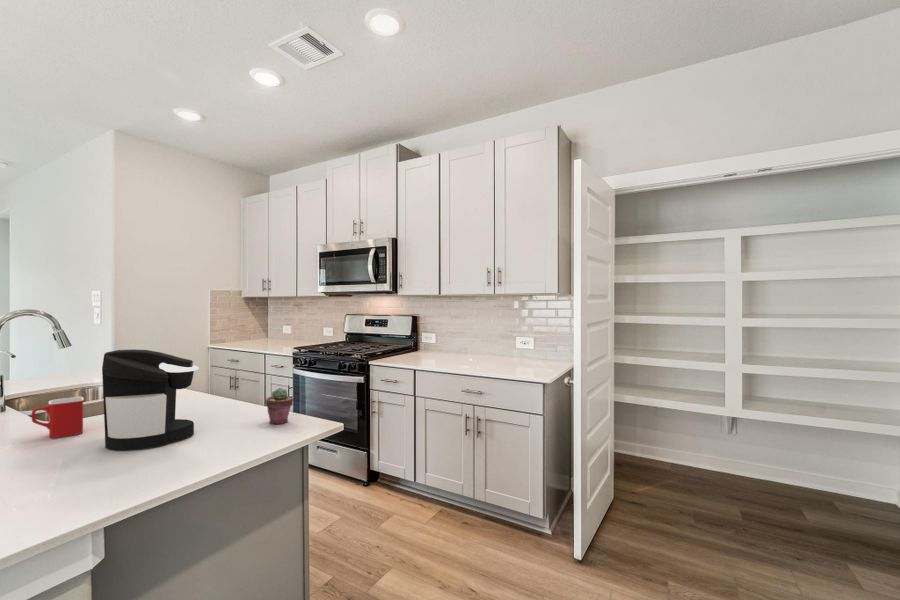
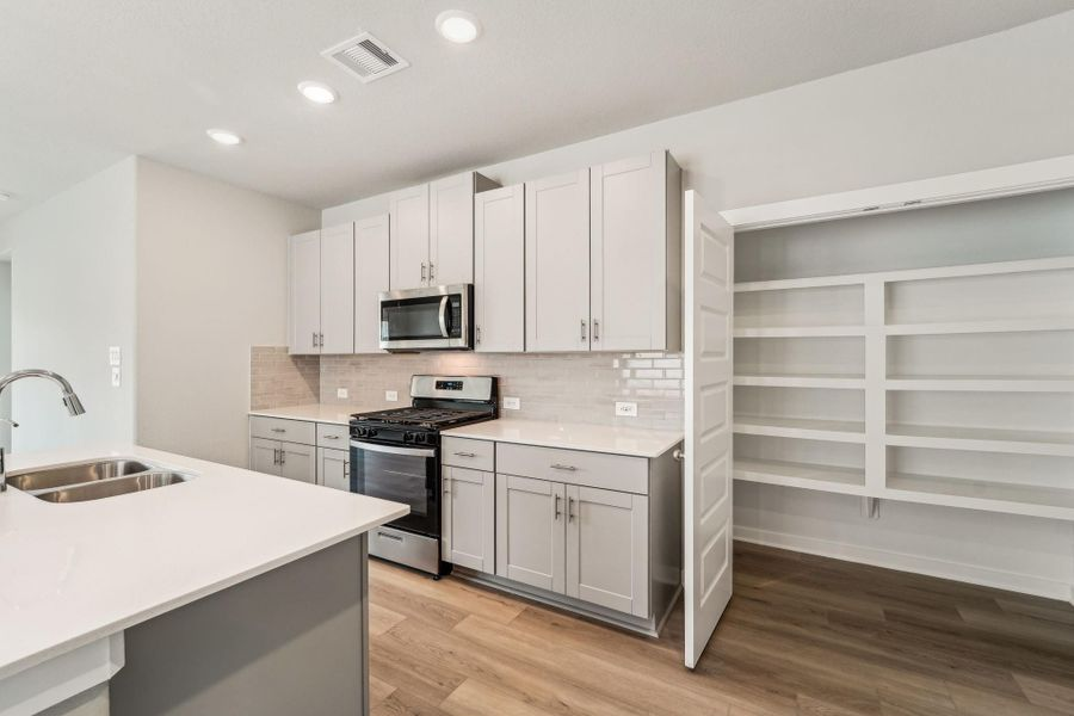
- mug [31,396,85,439]
- potted succulent [265,387,294,425]
- coffee maker [101,349,200,452]
